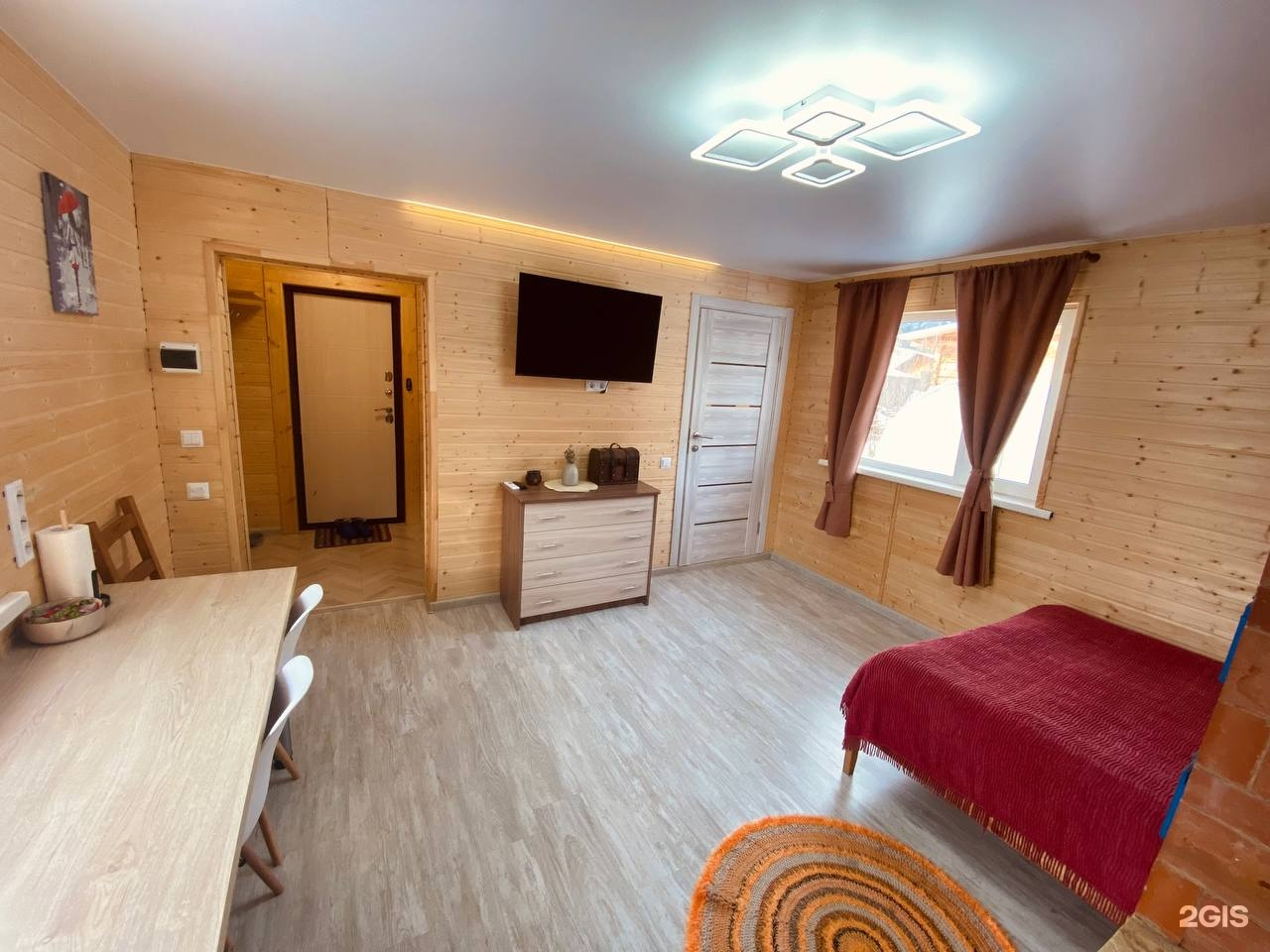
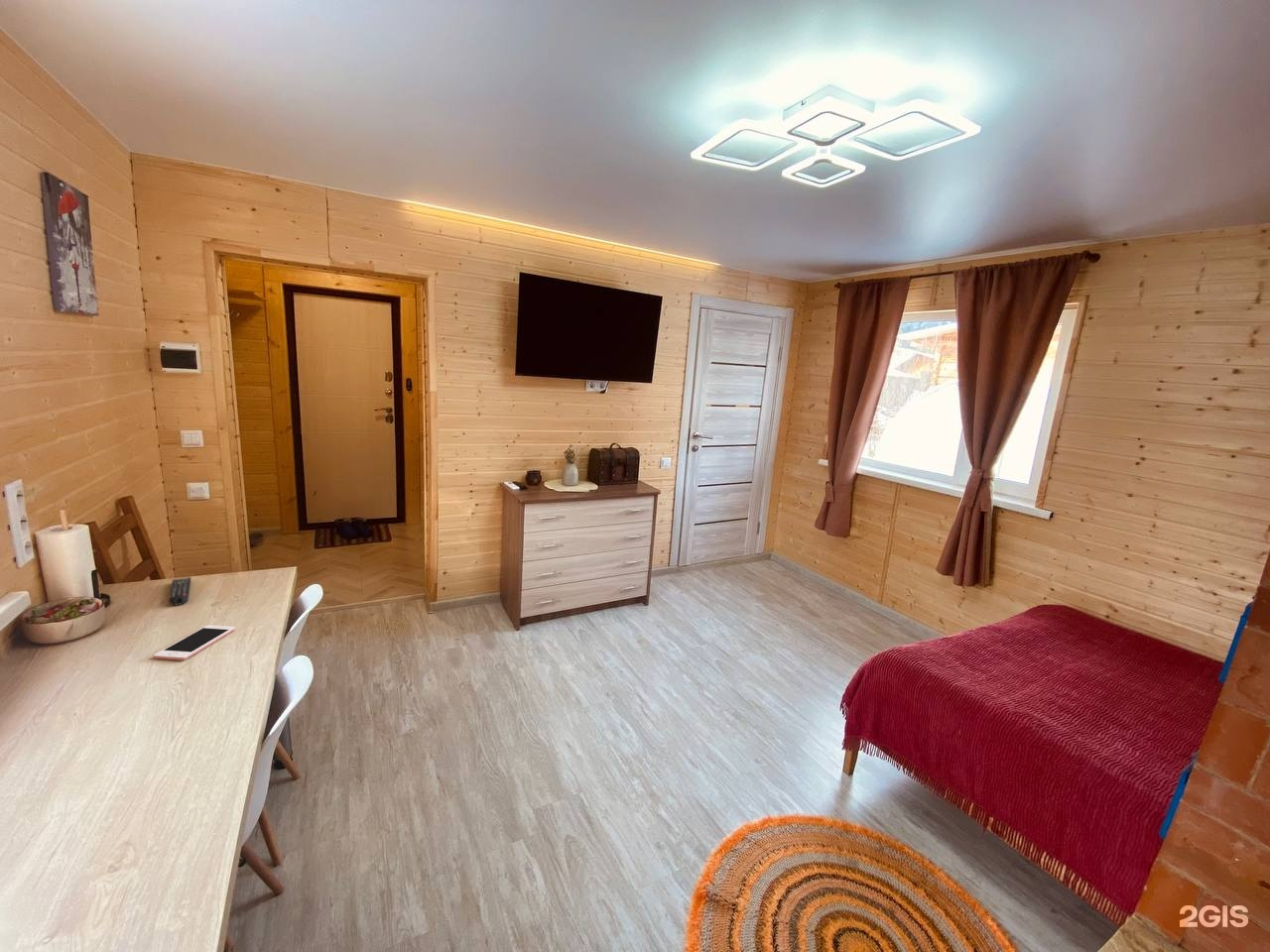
+ remote control [168,576,192,606]
+ cell phone [153,624,236,661]
